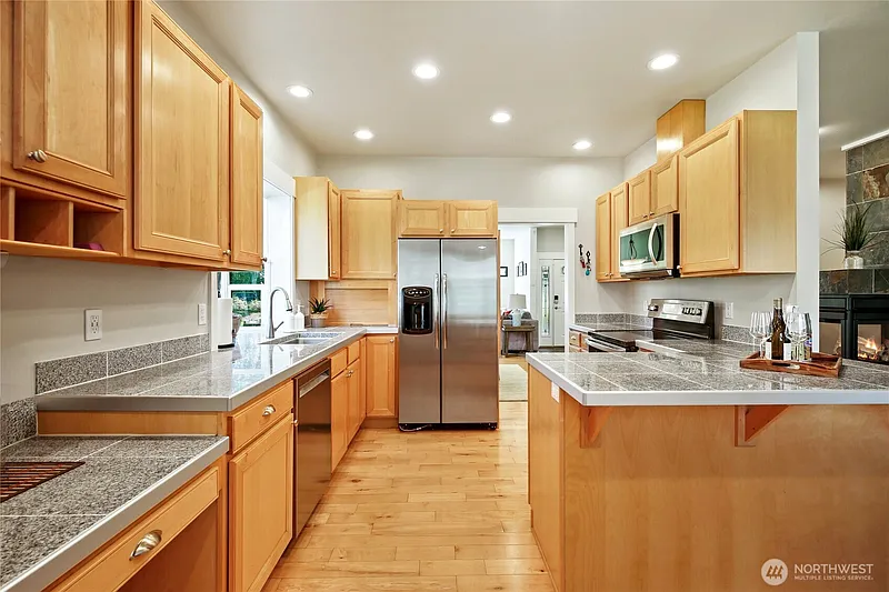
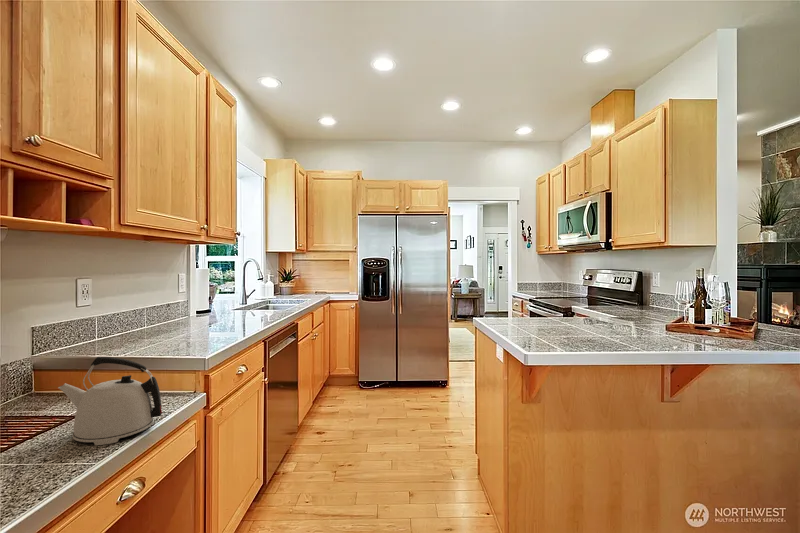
+ kettle [57,356,163,446]
